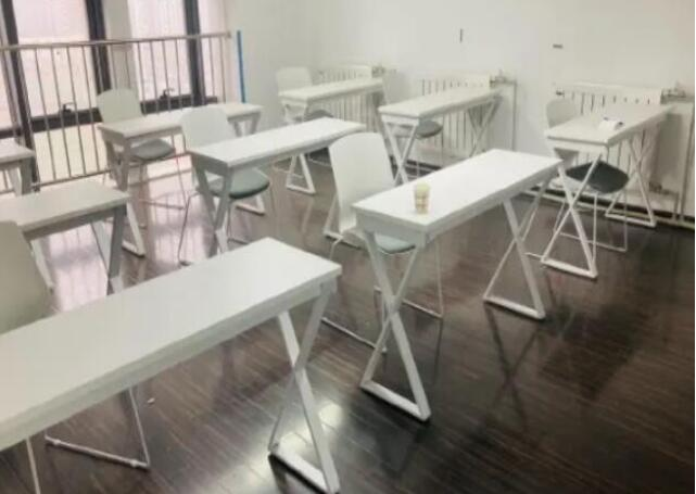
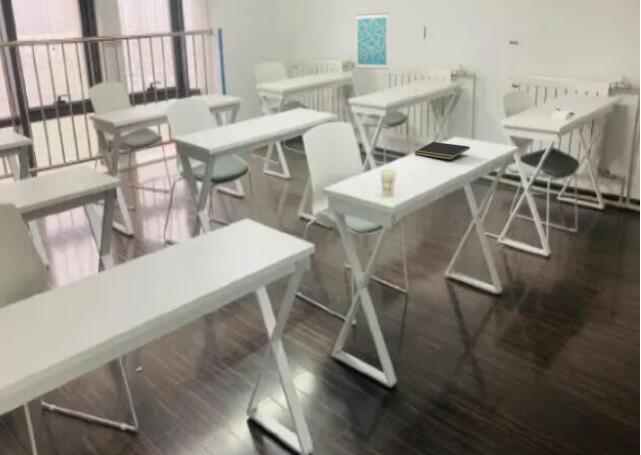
+ notepad [414,141,471,161]
+ wall art [355,12,389,70]
